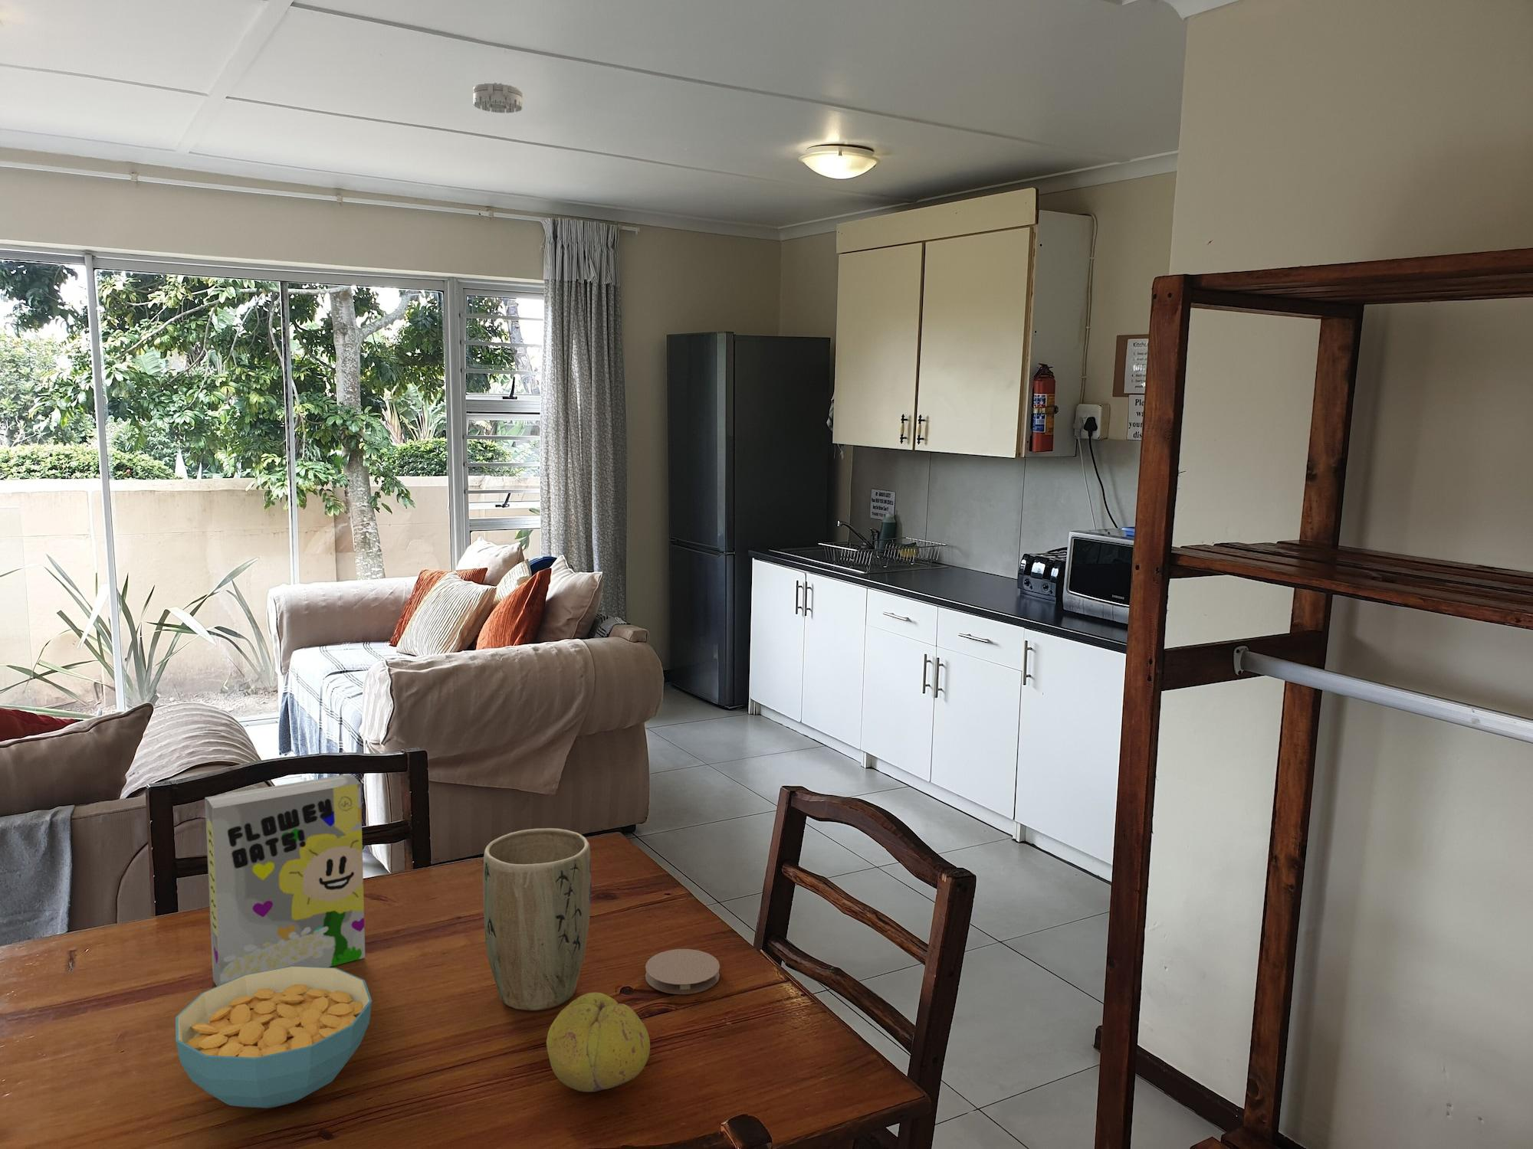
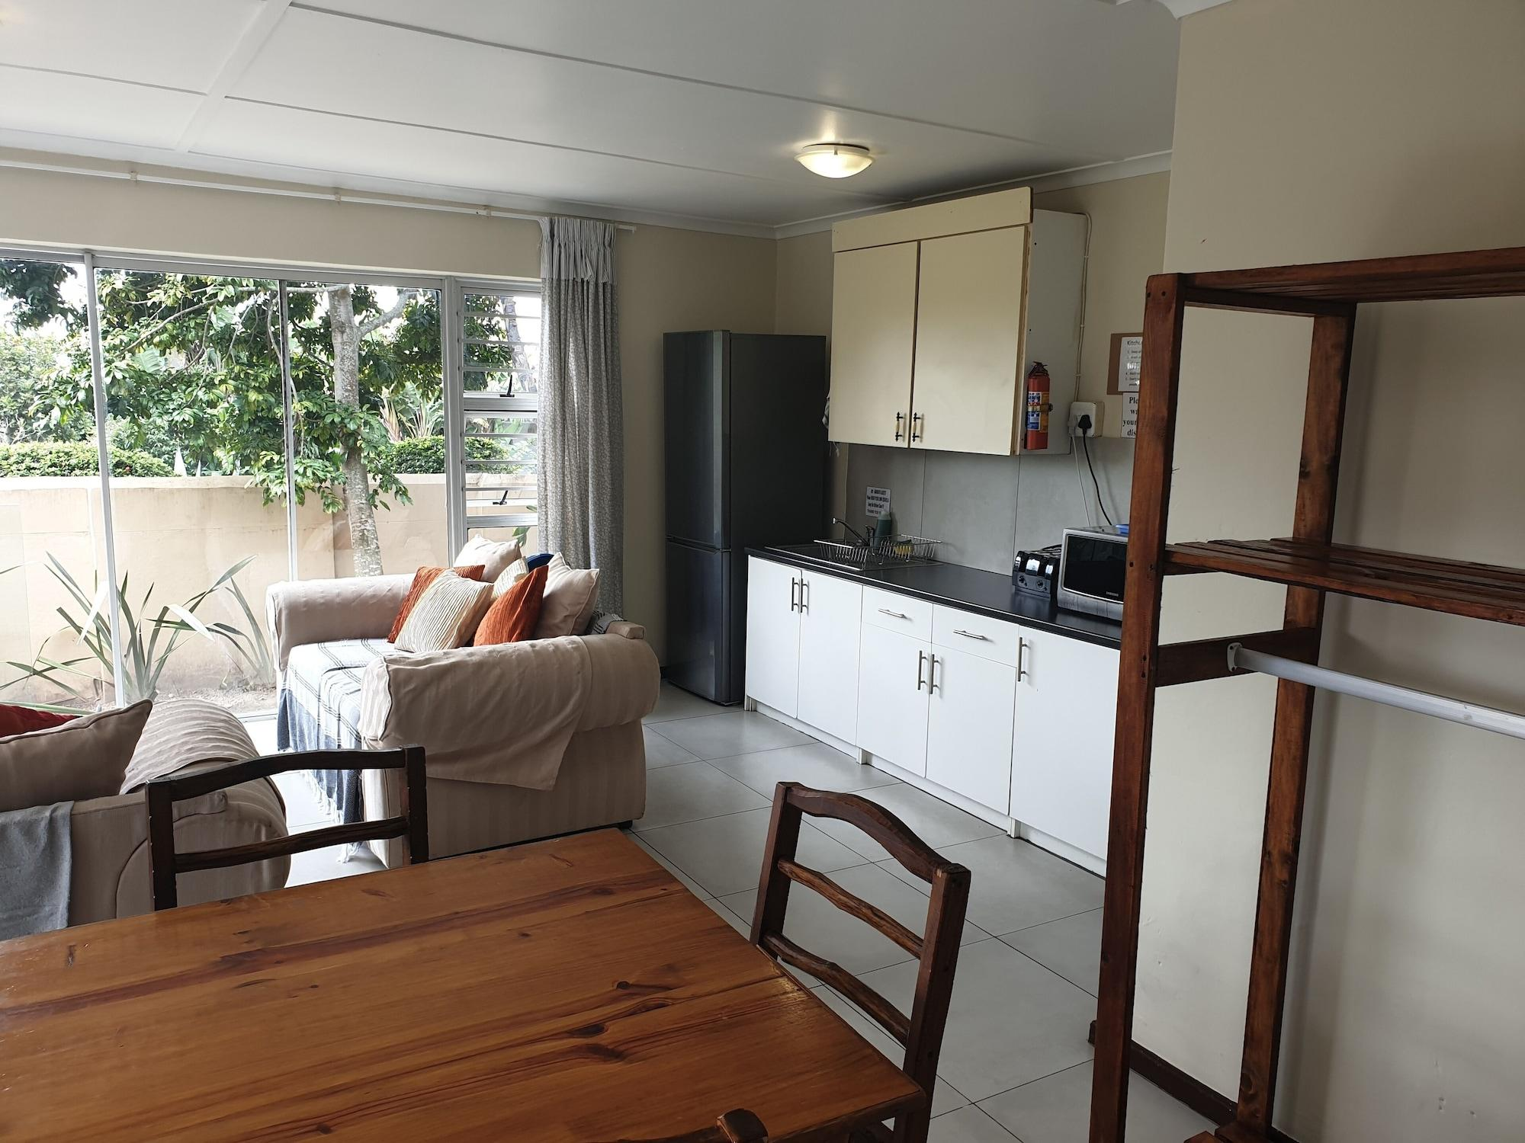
- cereal bowl [175,966,373,1109]
- coaster [645,949,721,995]
- fruit [546,992,651,1092]
- plant pot [482,827,593,1011]
- smoke detector [472,82,524,115]
- cereal box [204,772,366,986]
